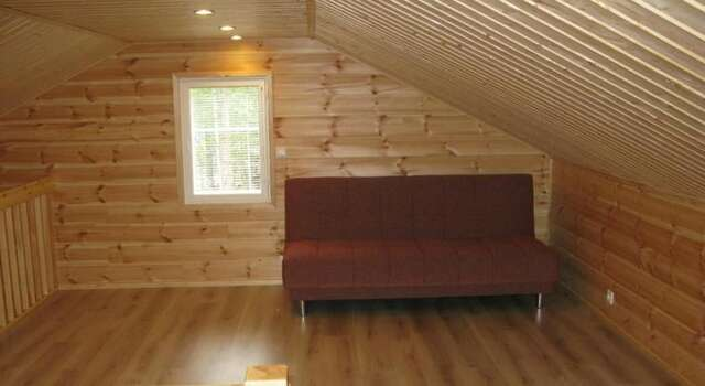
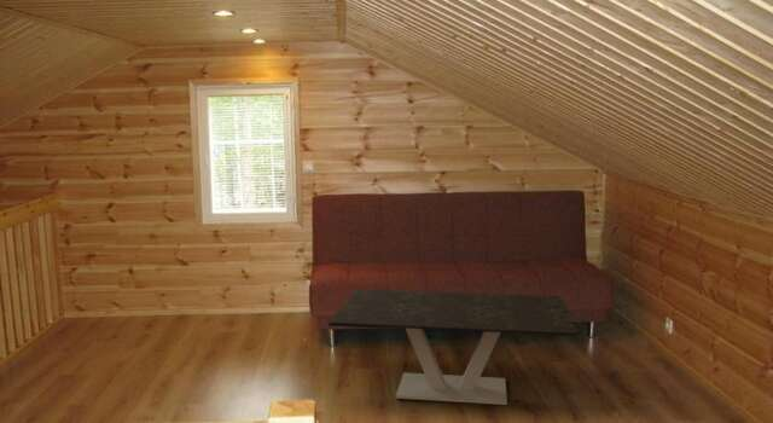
+ coffee table [327,288,579,406]
